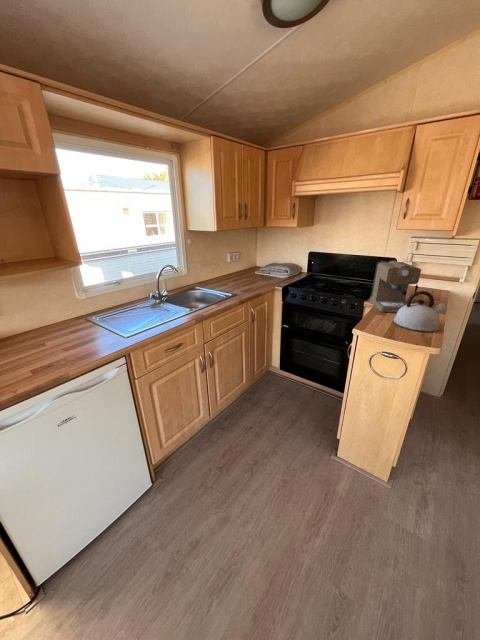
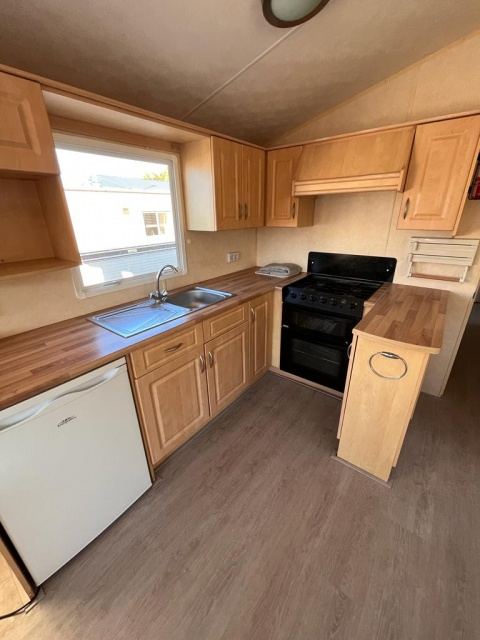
- coffee maker [369,259,422,313]
- kettle [393,290,448,332]
